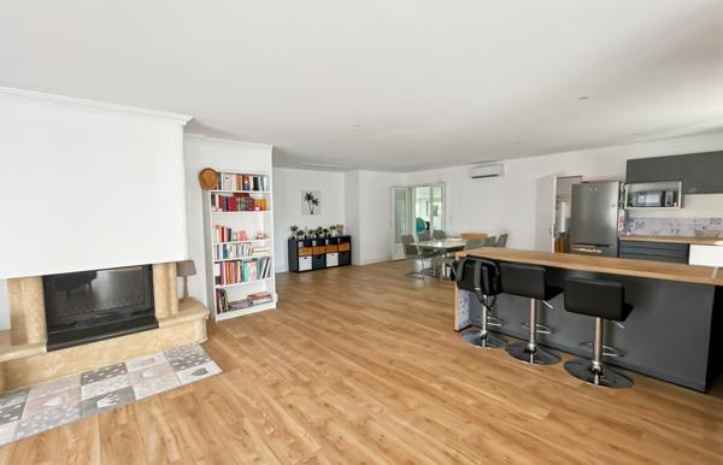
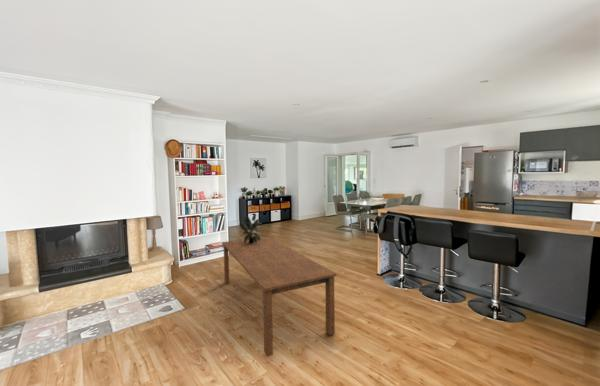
+ potted plant [239,213,262,244]
+ dining table [221,236,337,358]
